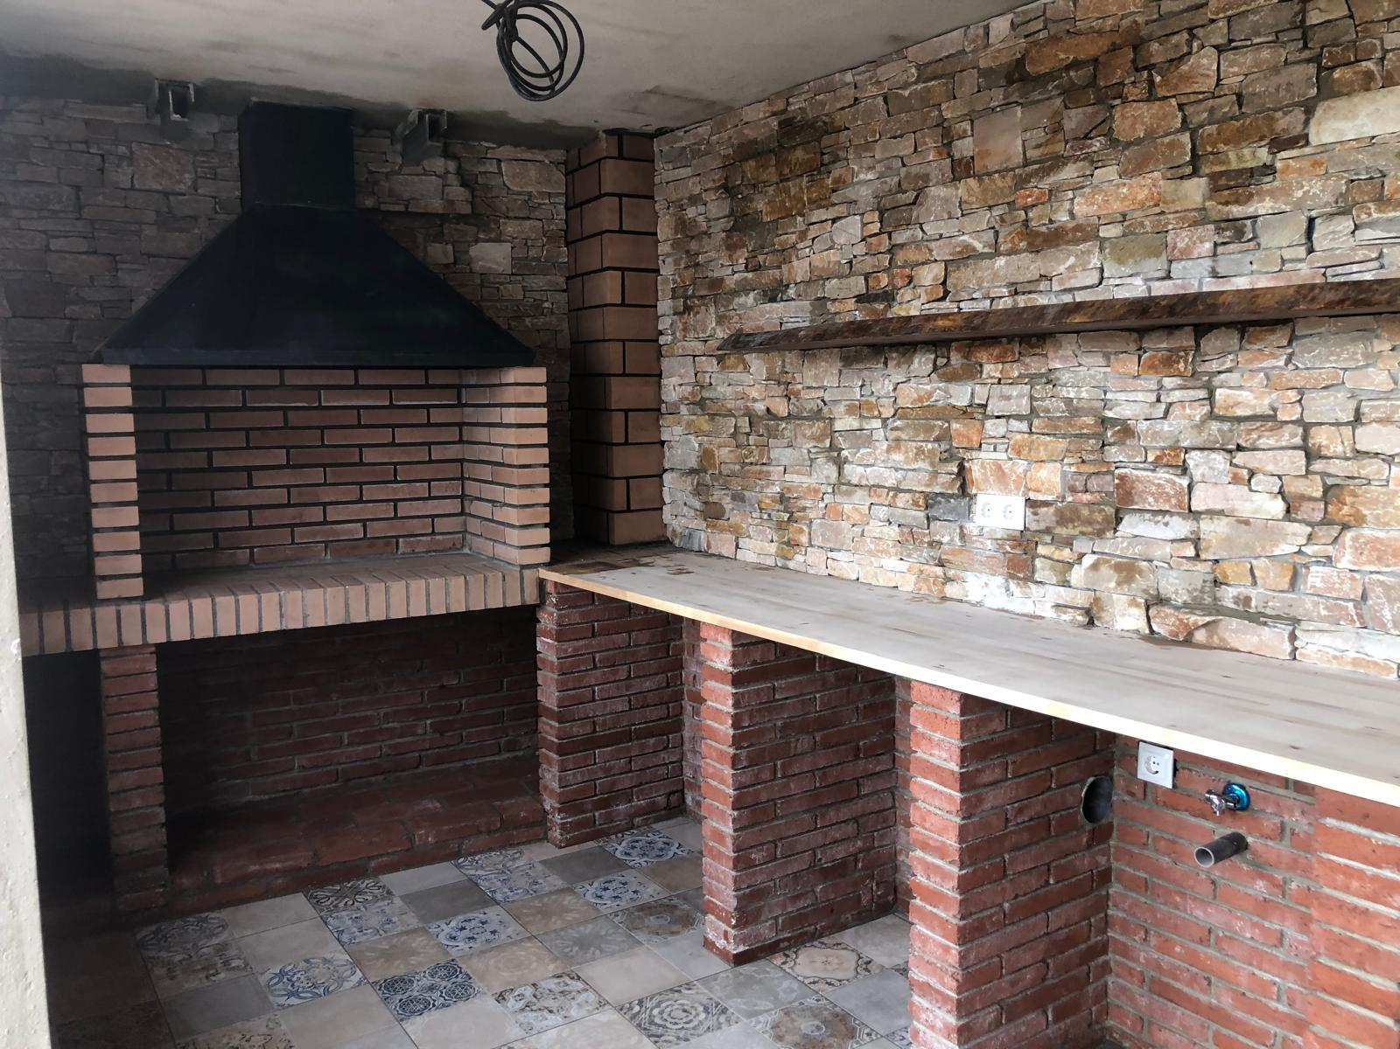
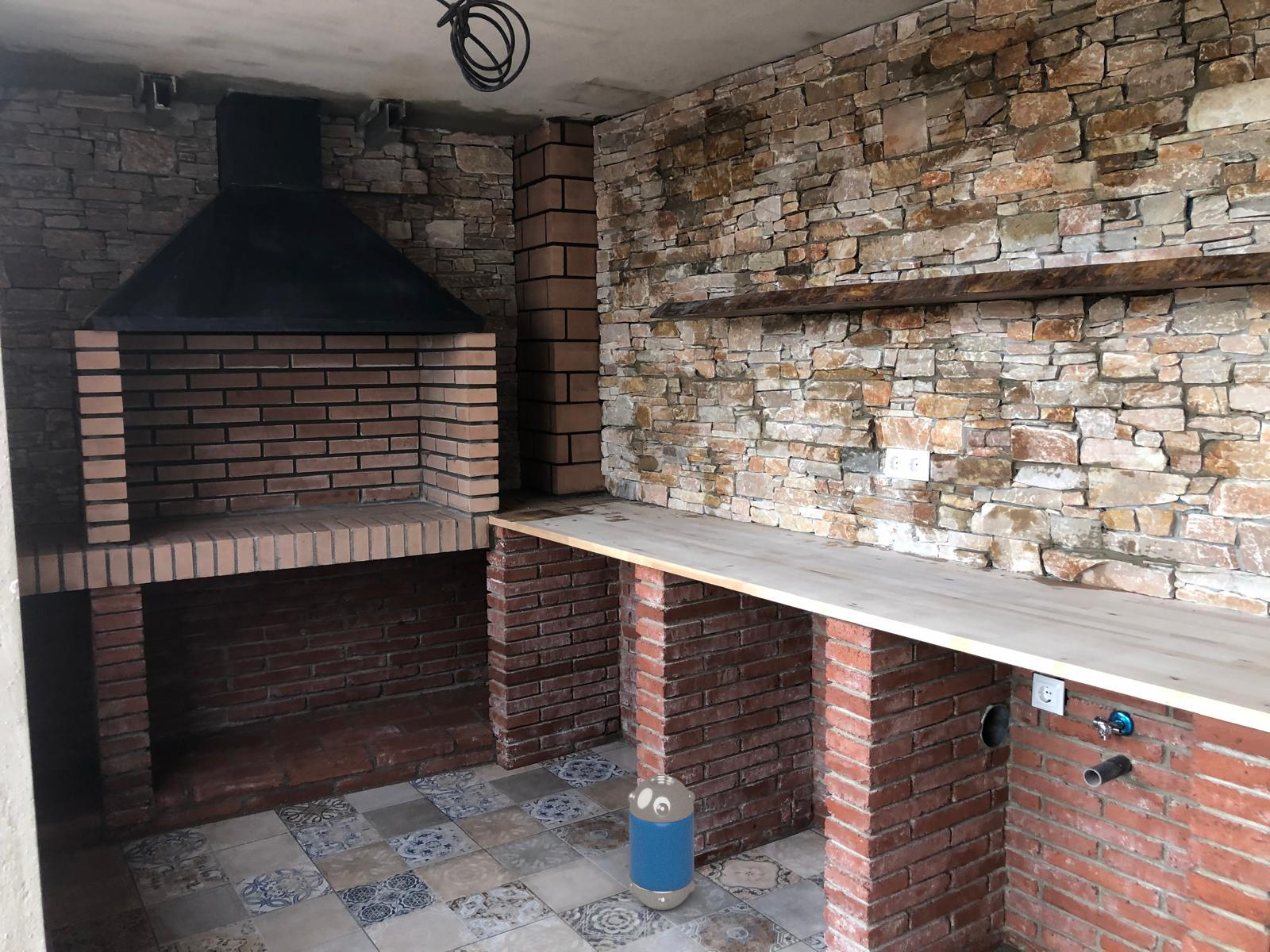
+ trash can [627,774,696,911]
